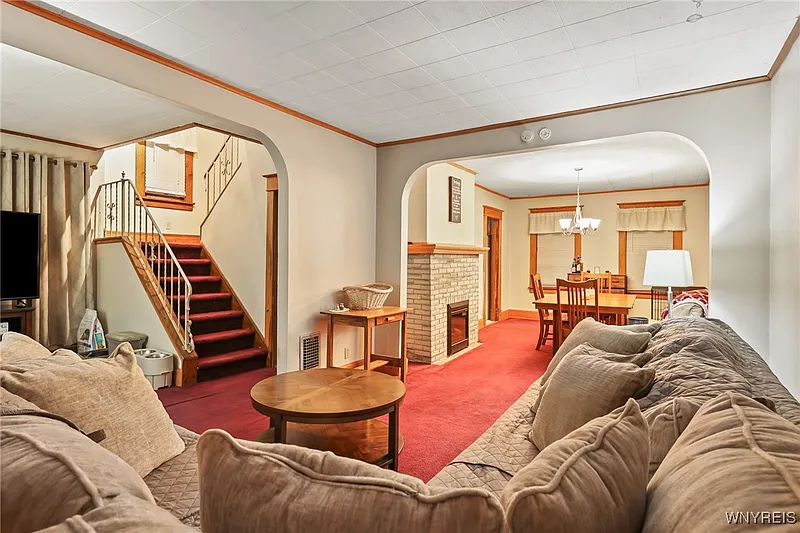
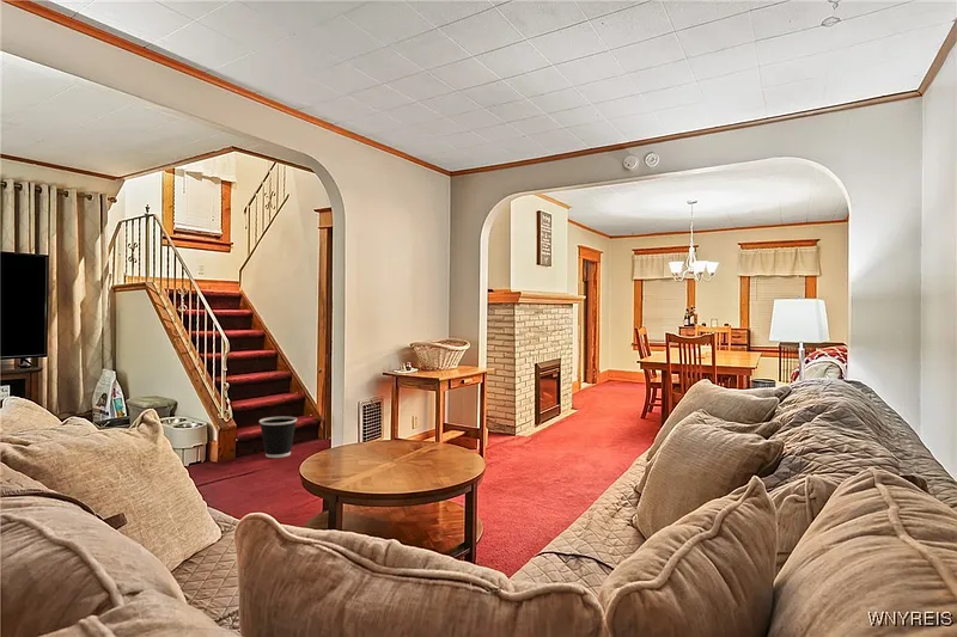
+ wastebasket [258,415,298,459]
